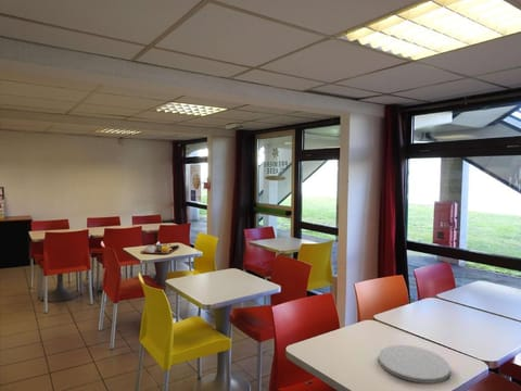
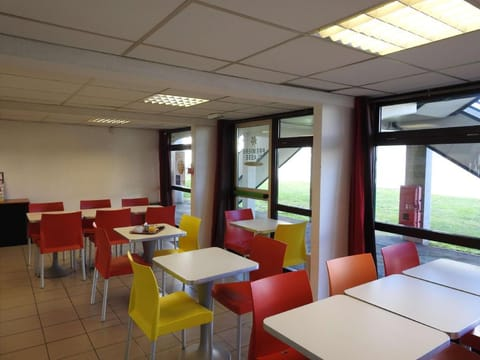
- plate [378,344,452,384]
